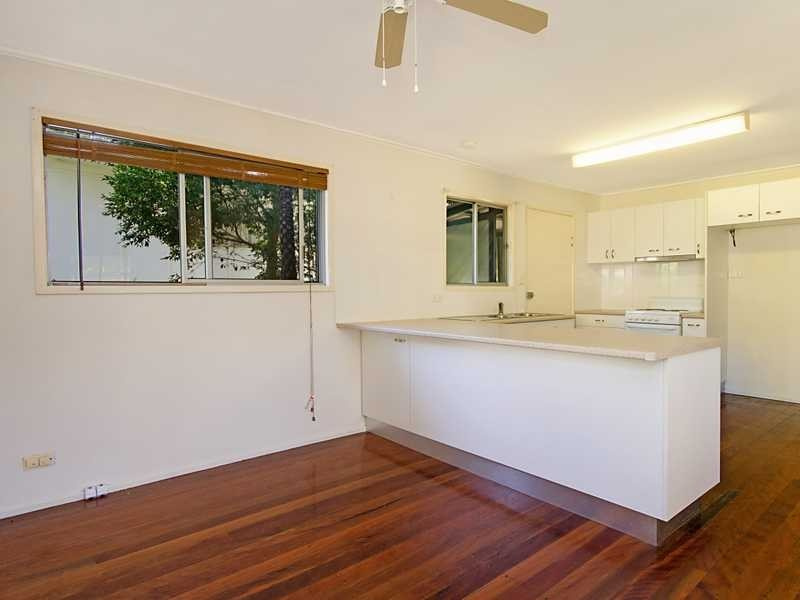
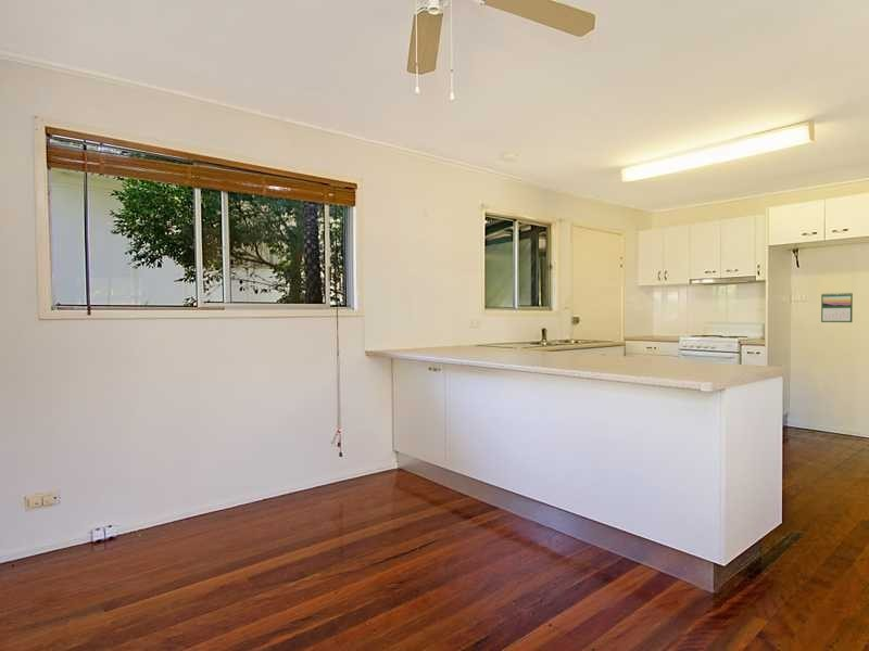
+ calendar [820,292,854,323]
